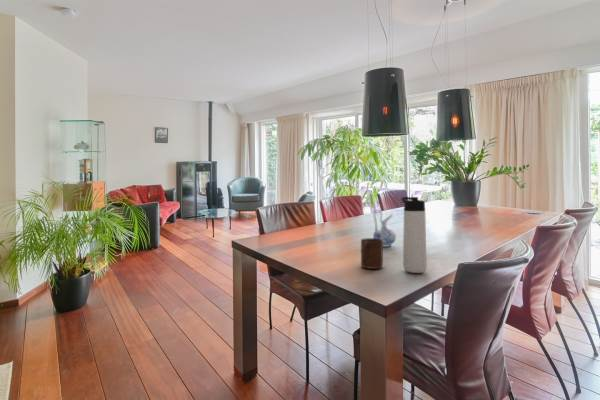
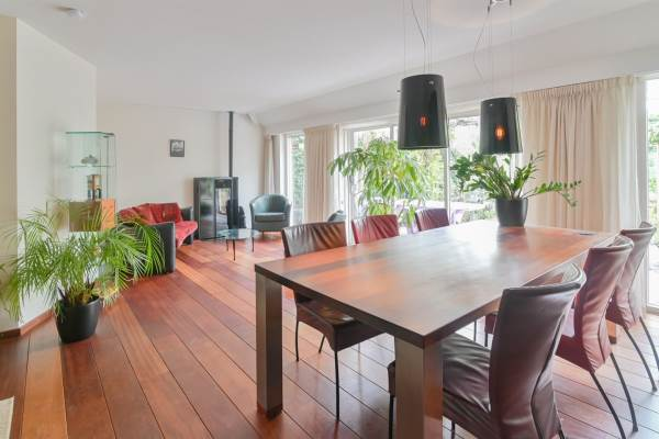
- thermos bottle [400,196,428,274]
- ceramic pitcher [372,208,397,247]
- cup [360,237,384,270]
